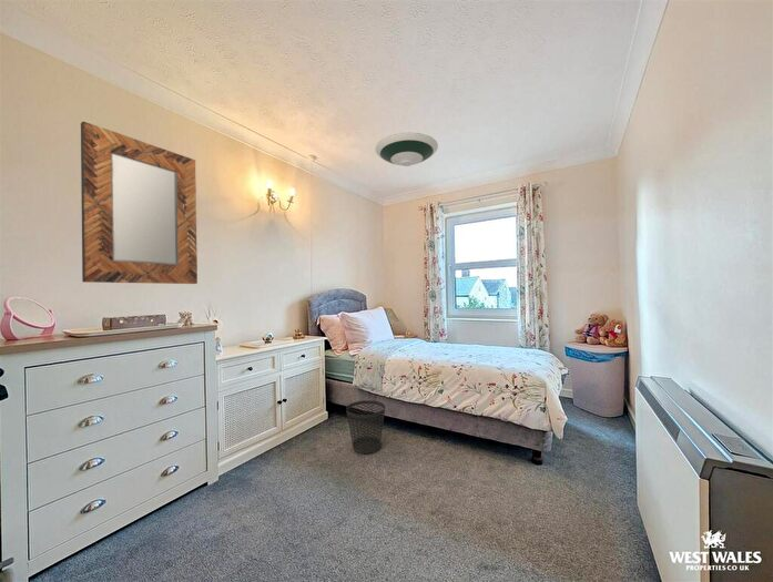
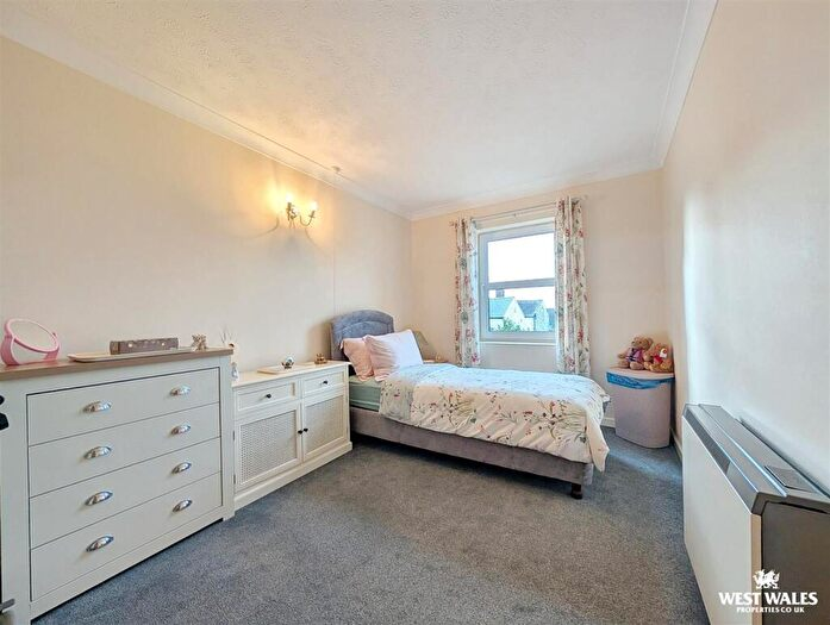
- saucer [375,132,439,167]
- wastebasket [345,399,386,455]
- home mirror [80,121,199,285]
